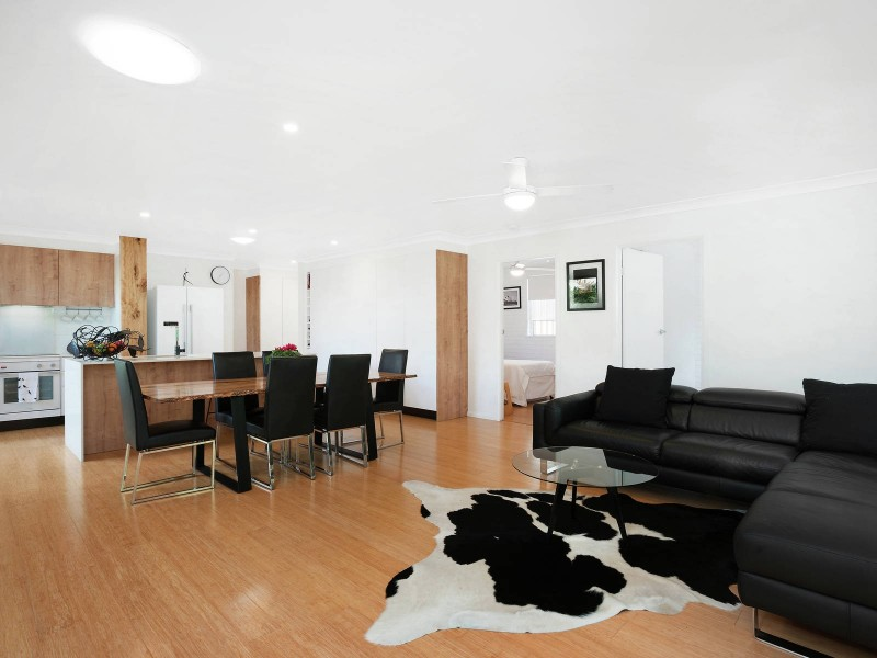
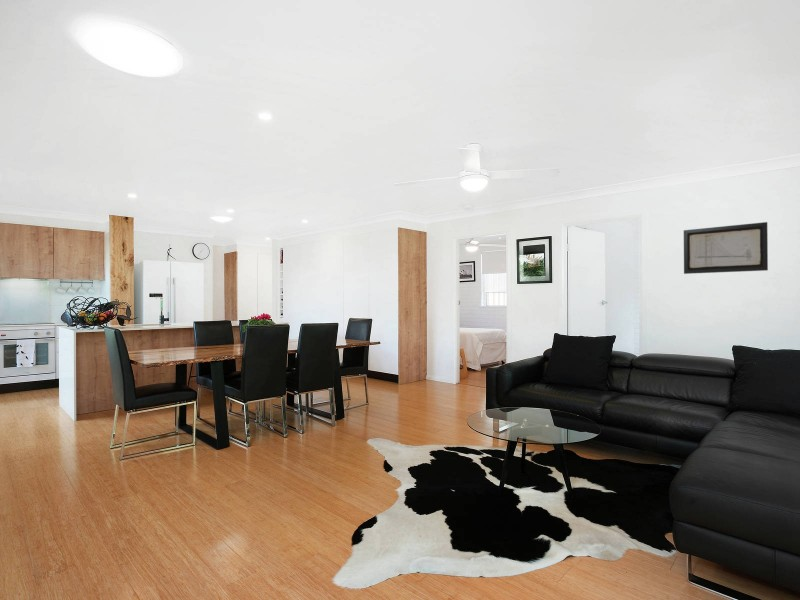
+ wall art [683,221,769,275]
